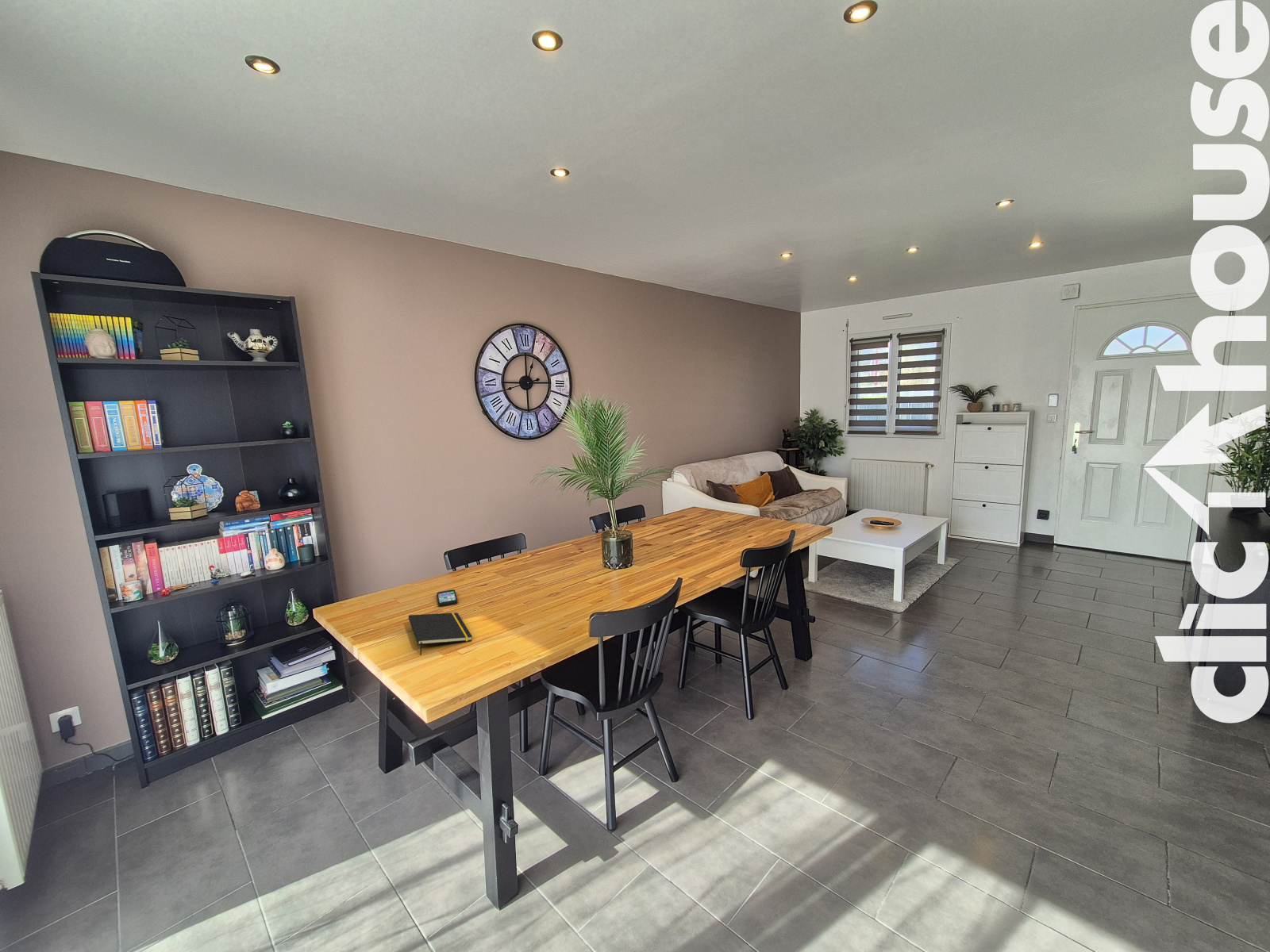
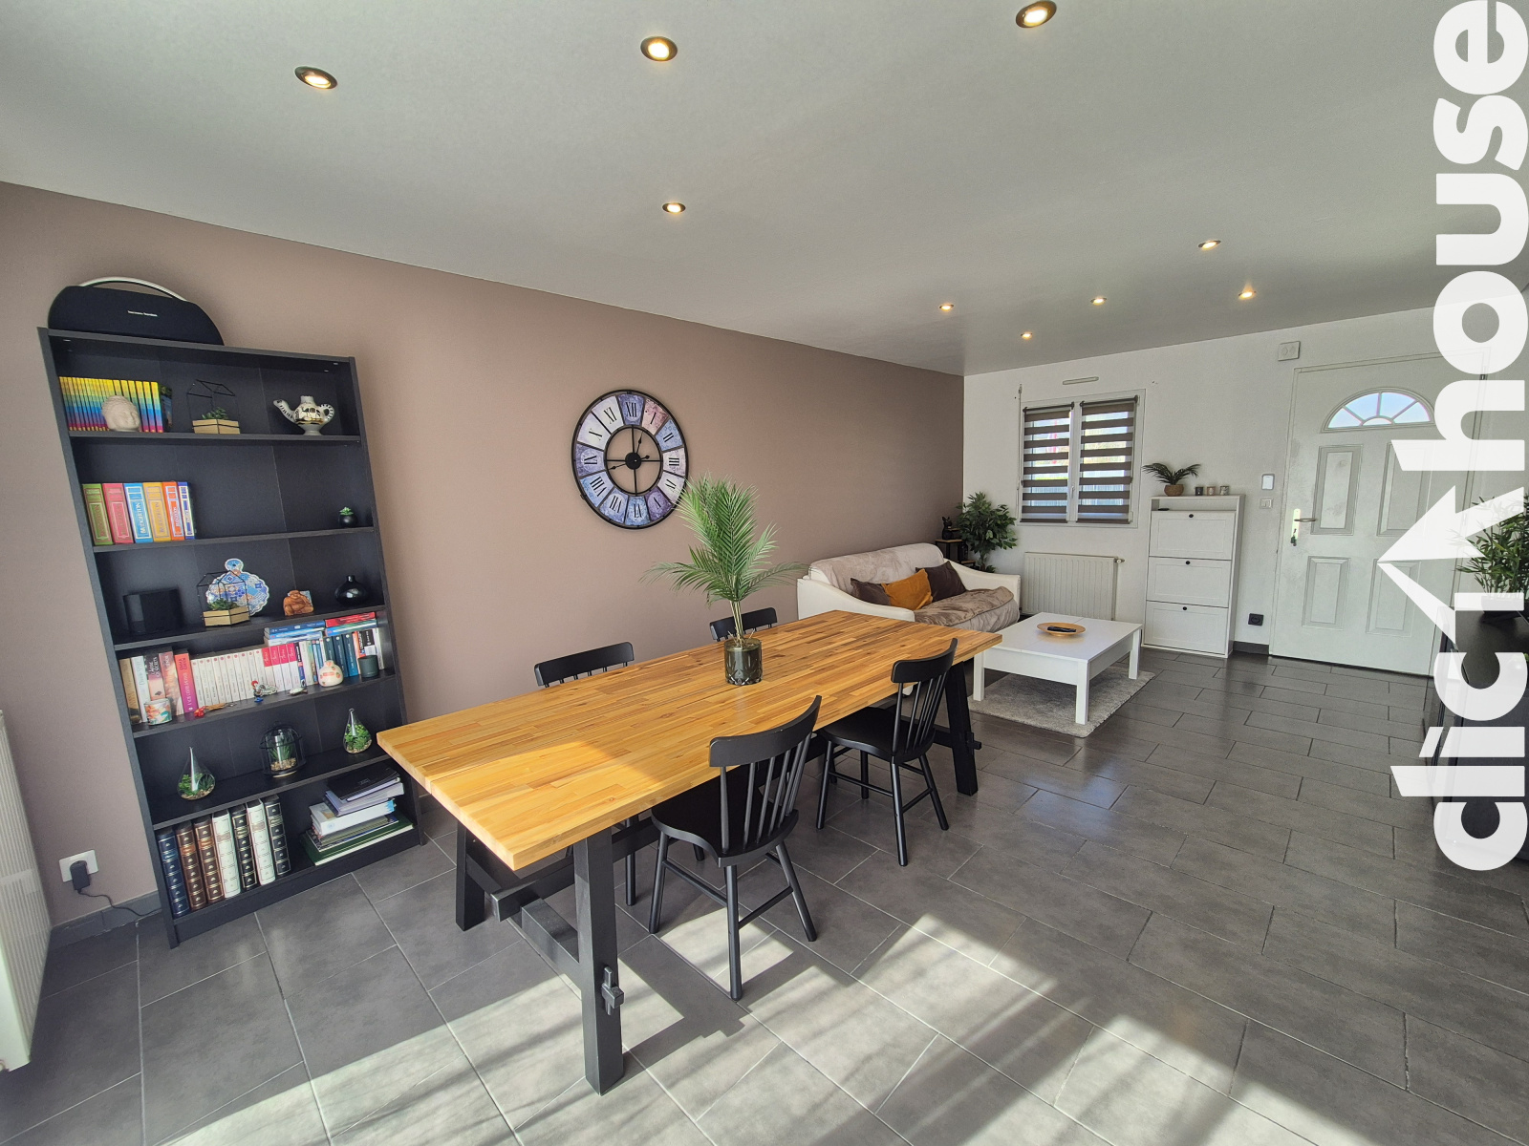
- smartphone [436,589,459,608]
- notepad [408,612,473,656]
